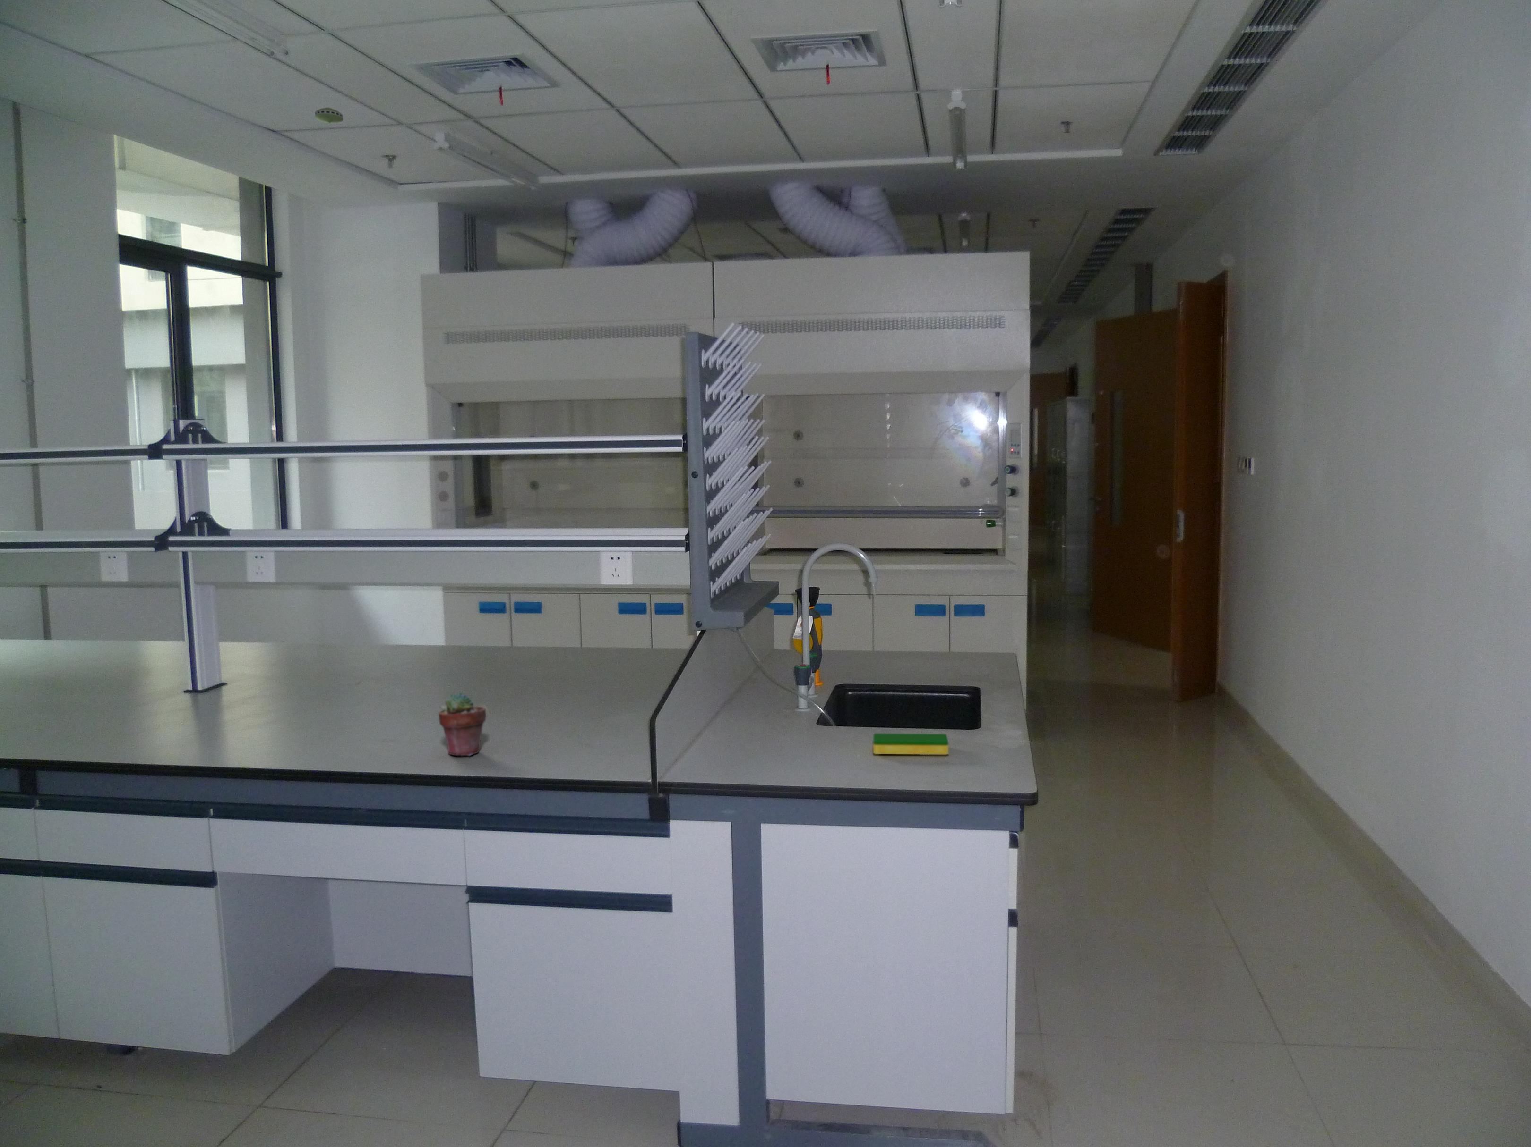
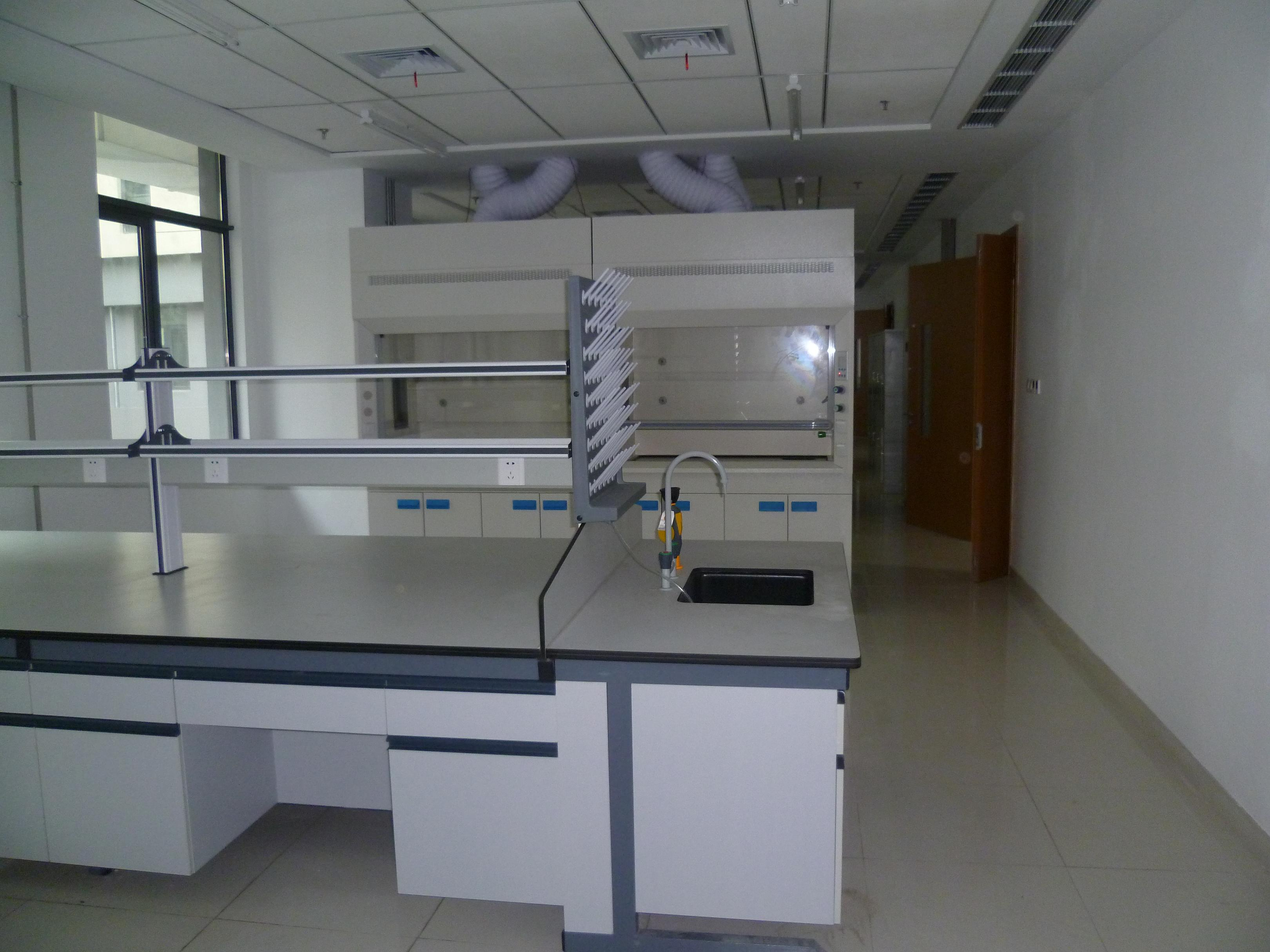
- potted succulent [438,692,487,757]
- smoke detector [315,107,344,124]
- dish sponge [873,733,949,755]
